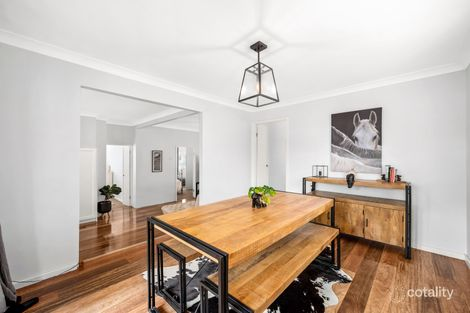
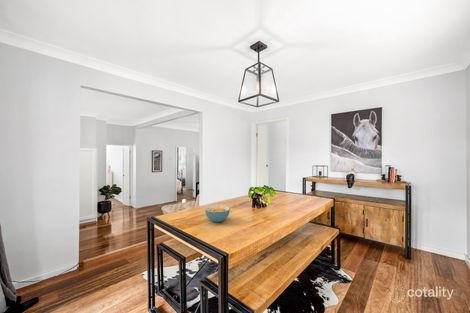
+ cereal bowl [204,205,231,223]
